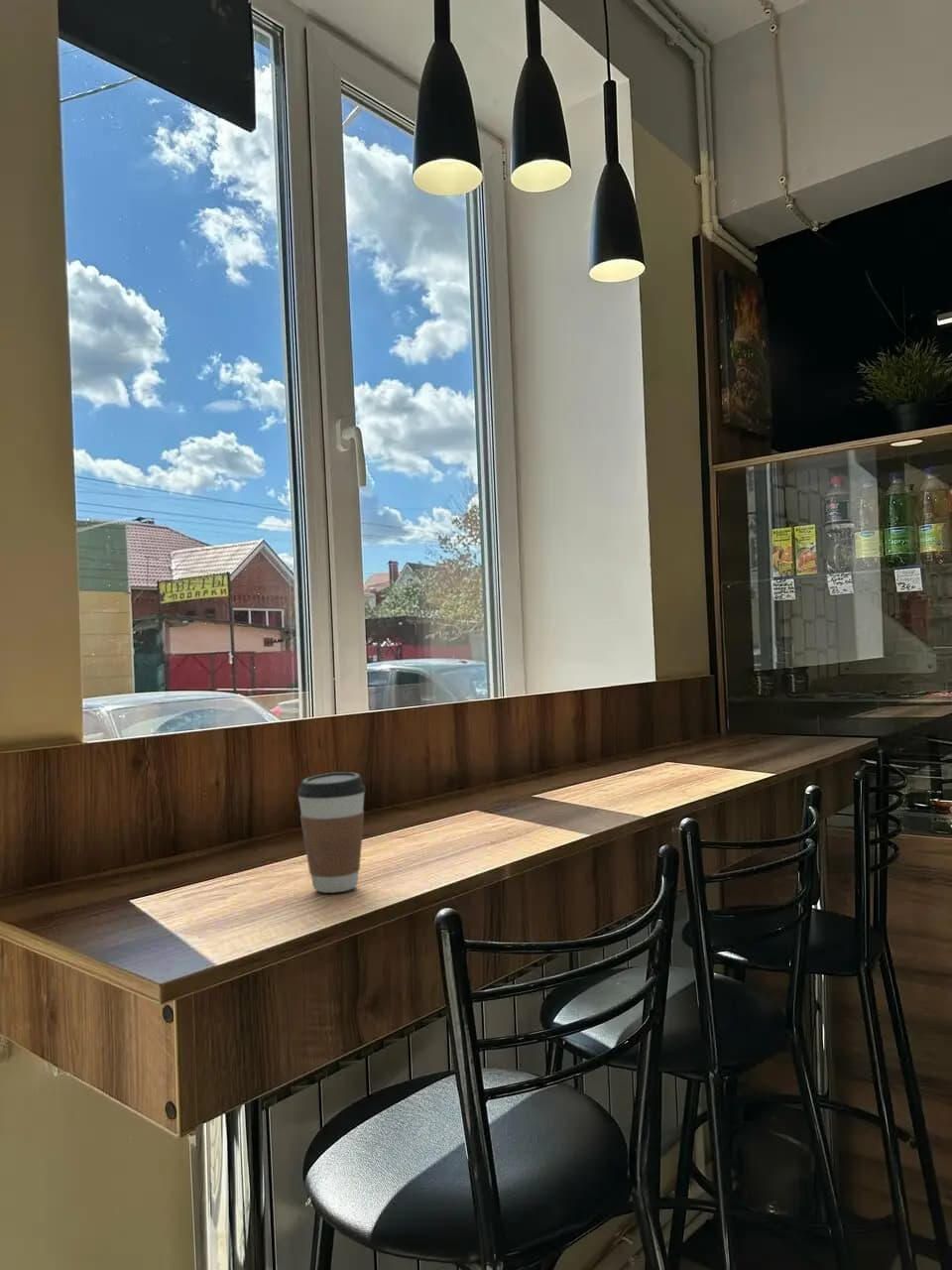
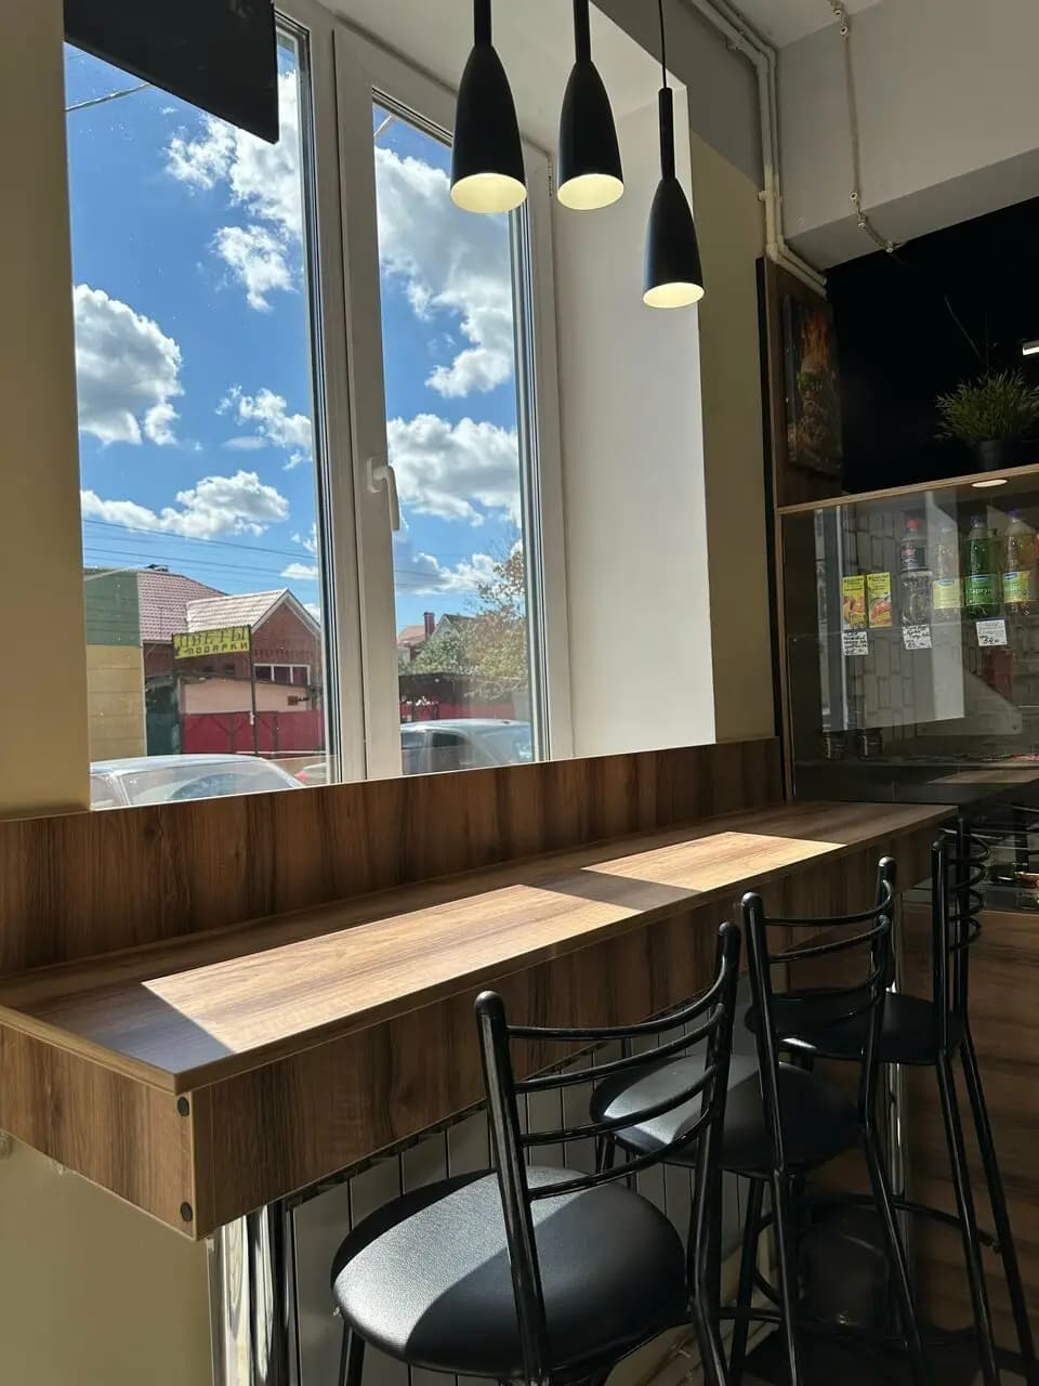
- coffee cup [297,771,367,894]
